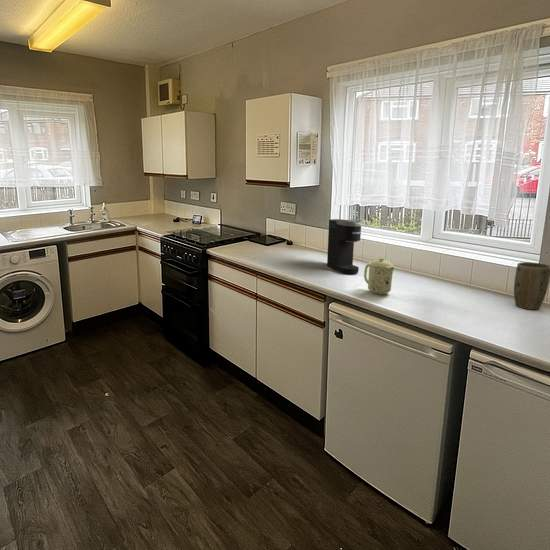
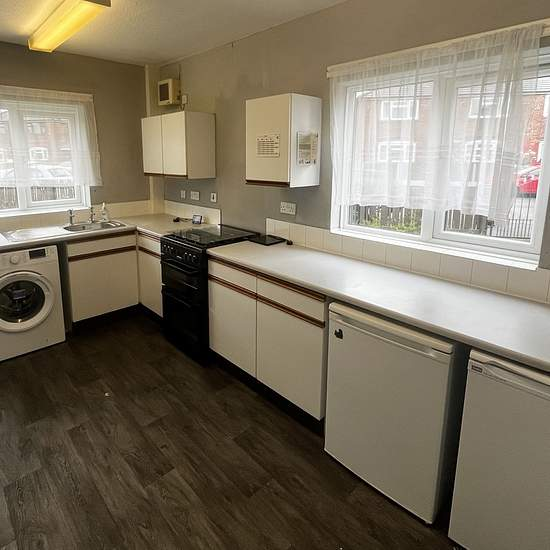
- mug [363,257,396,295]
- coffee maker [326,218,363,275]
- plant pot [513,261,550,311]
